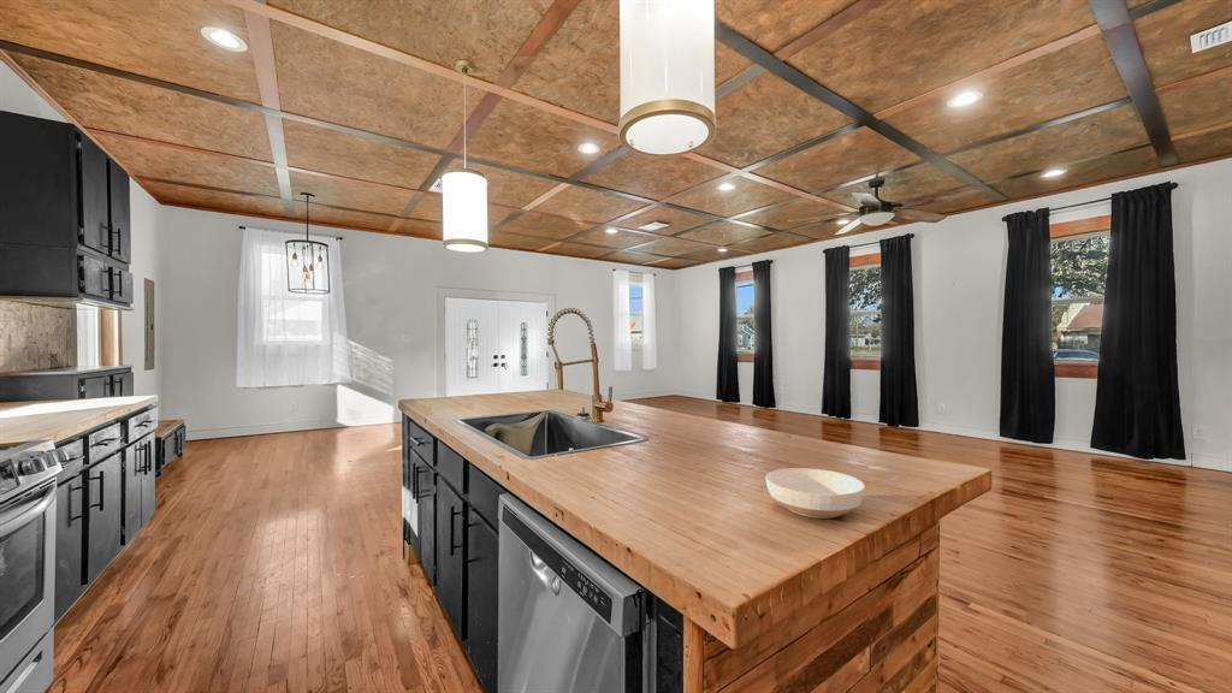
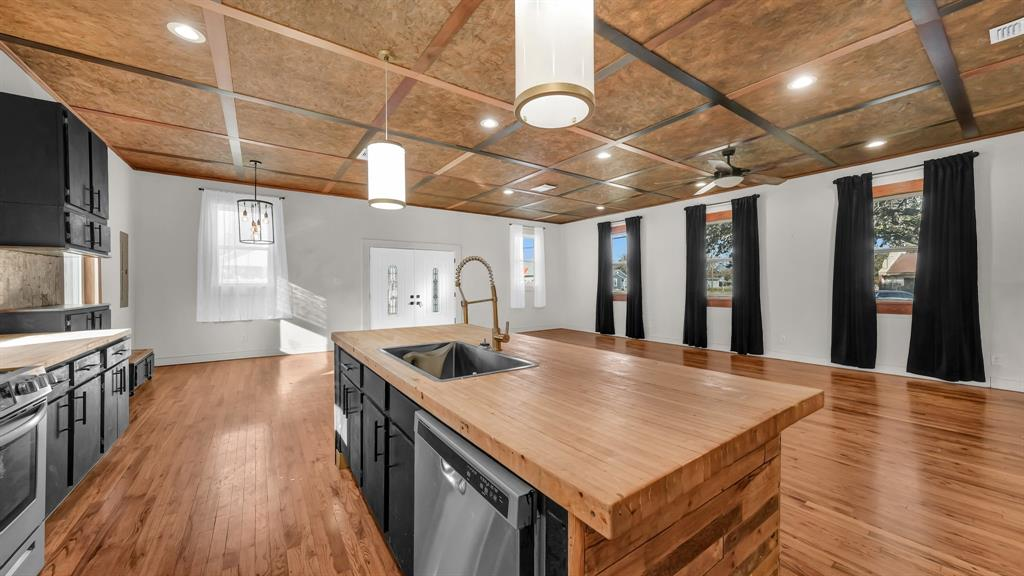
- bowl [765,467,866,520]
